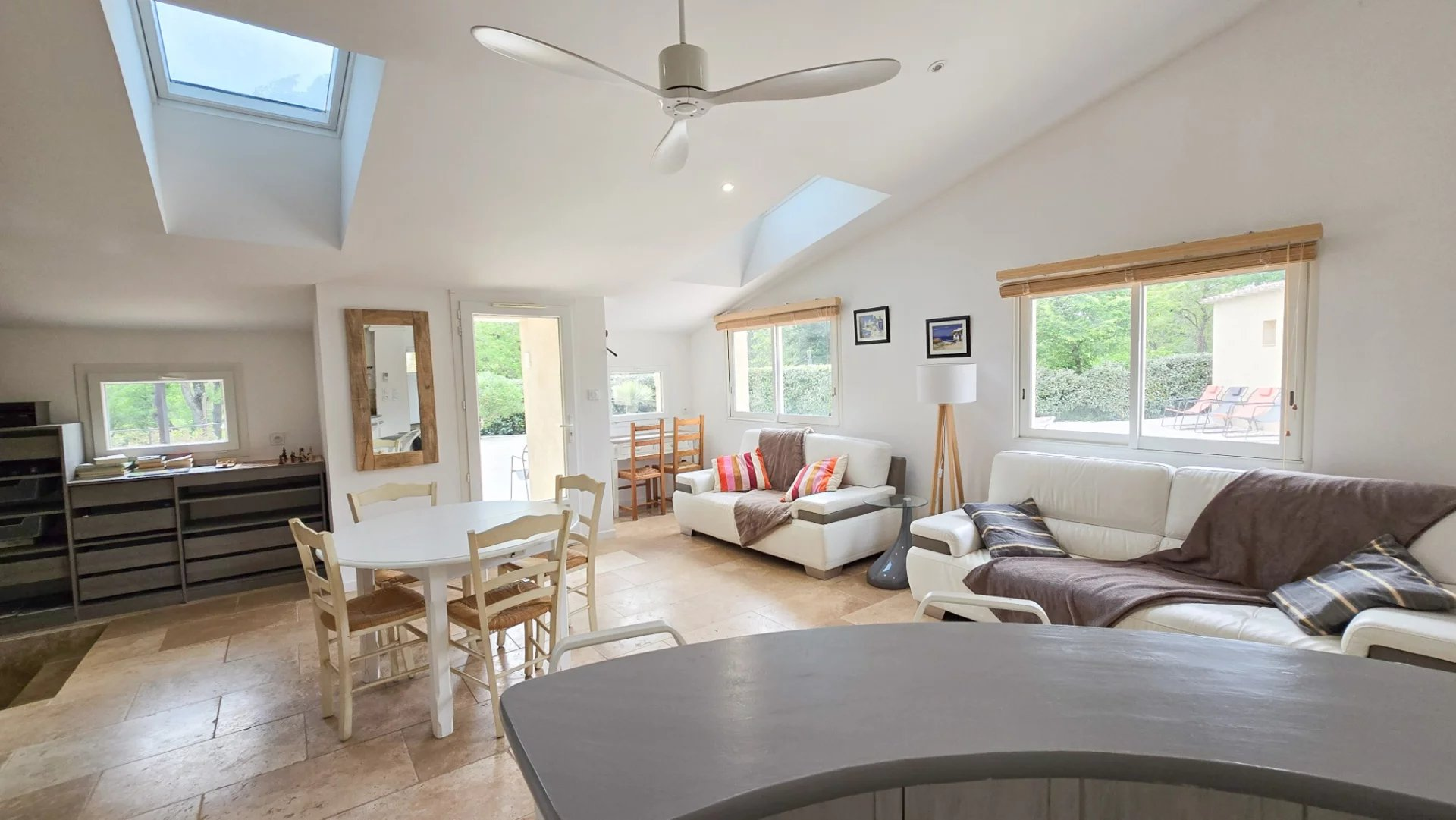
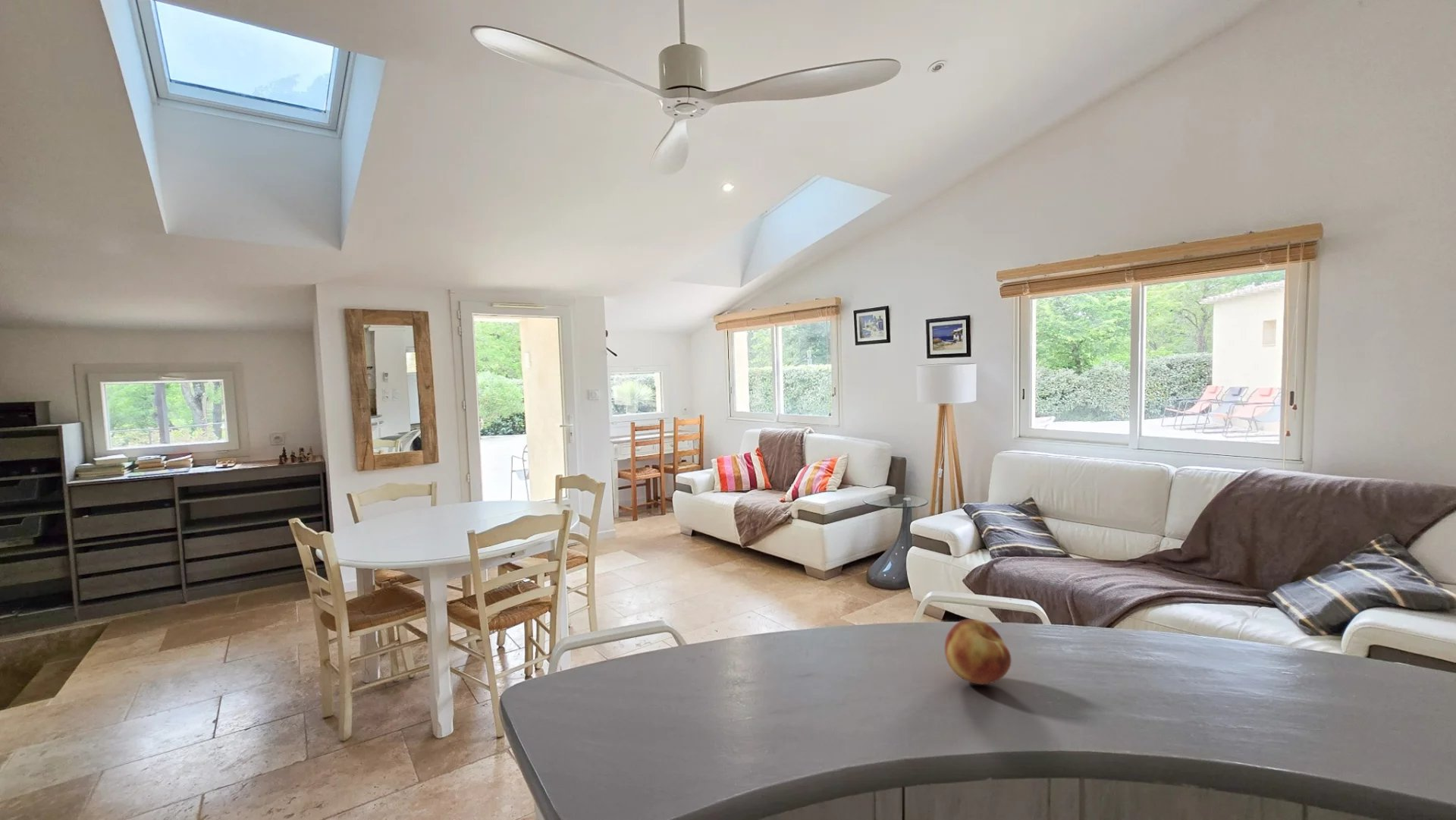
+ fruit [944,618,1012,685]
